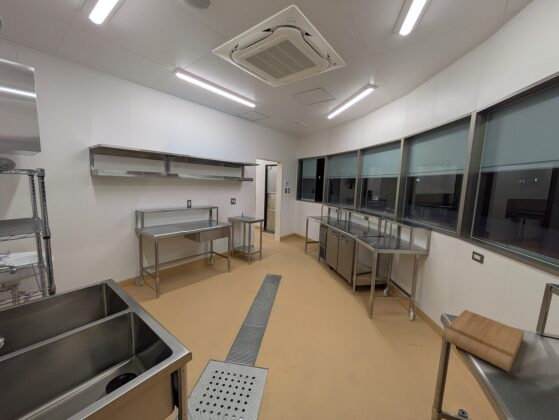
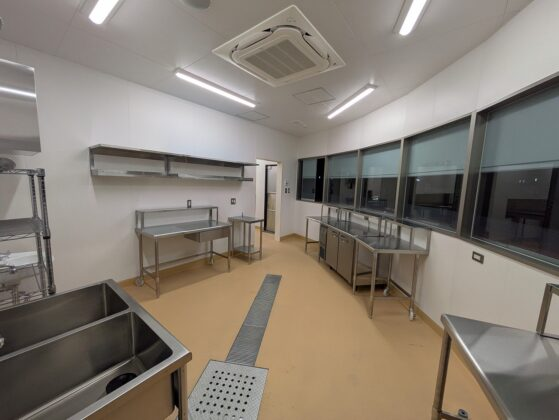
- cutting board [440,309,525,373]
